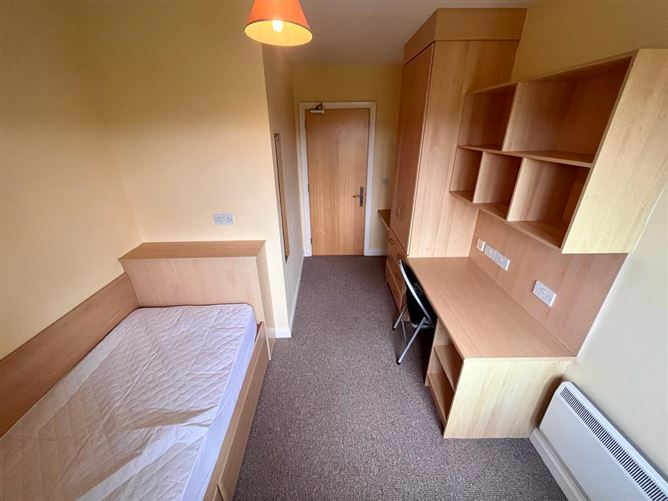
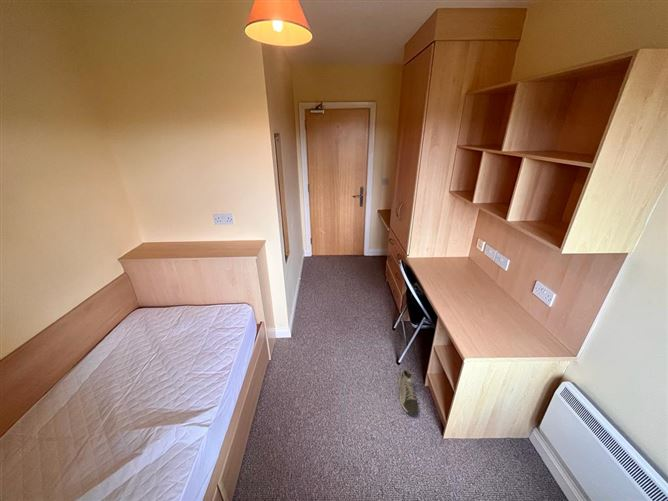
+ sneaker [398,368,419,416]
